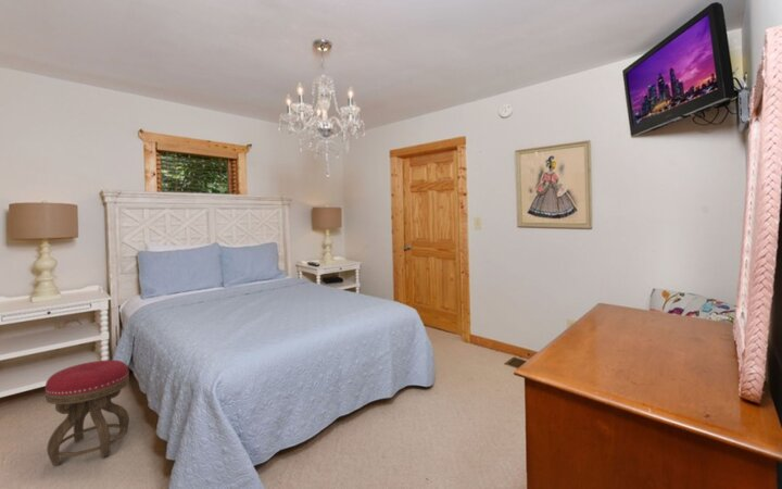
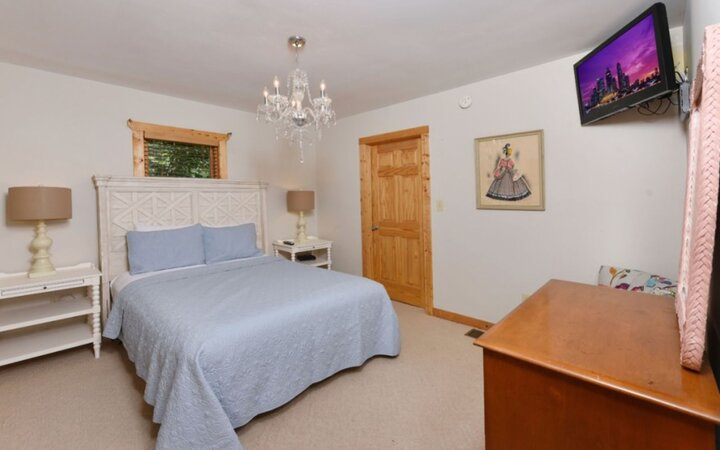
- stool [45,359,130,466]
